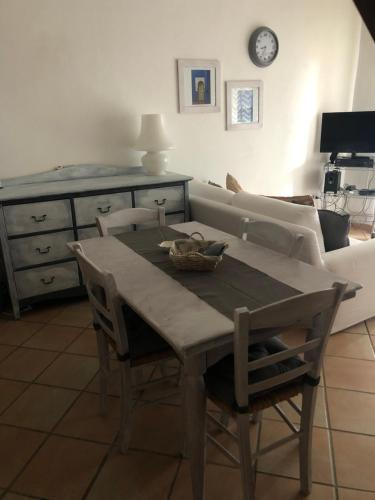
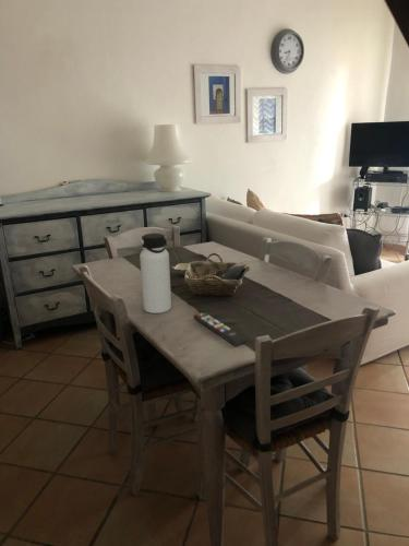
+ remote control [193,311,248,347]
+ water bottle [139,233,172,314]
